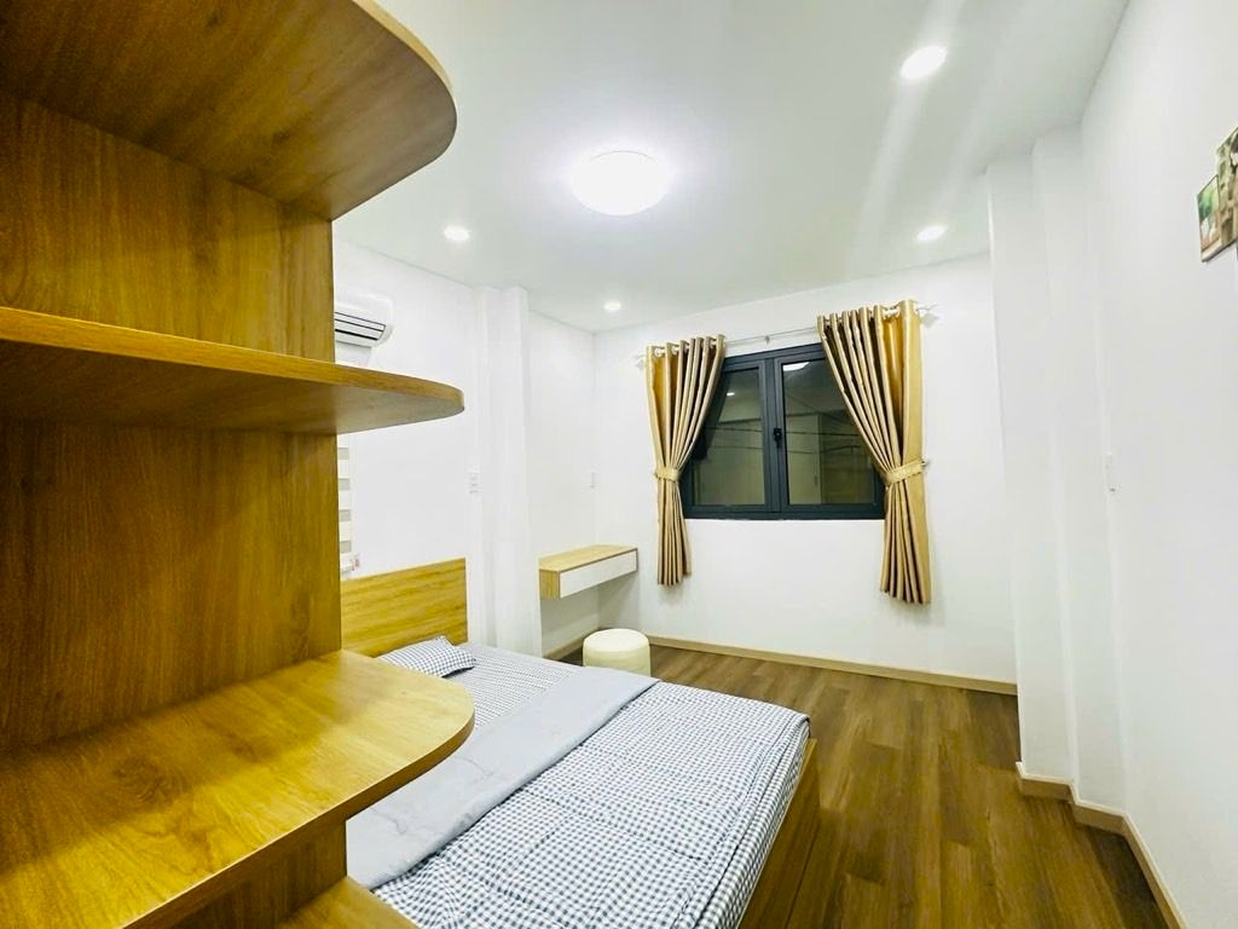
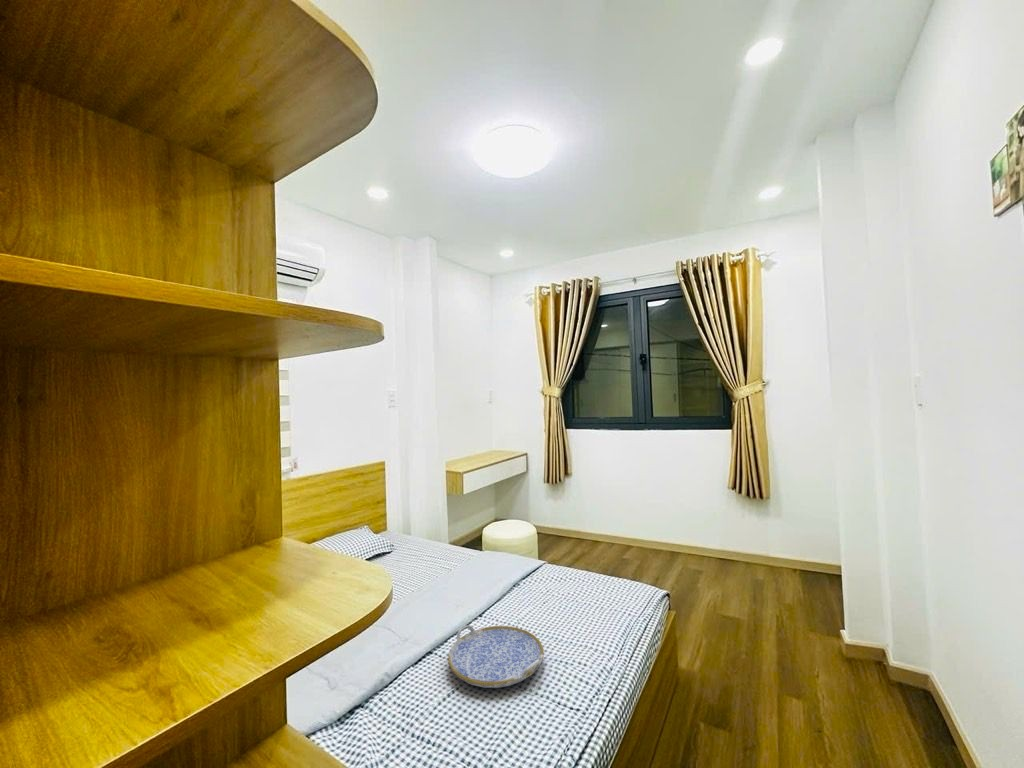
+ serving tray [447,624,545,689]
